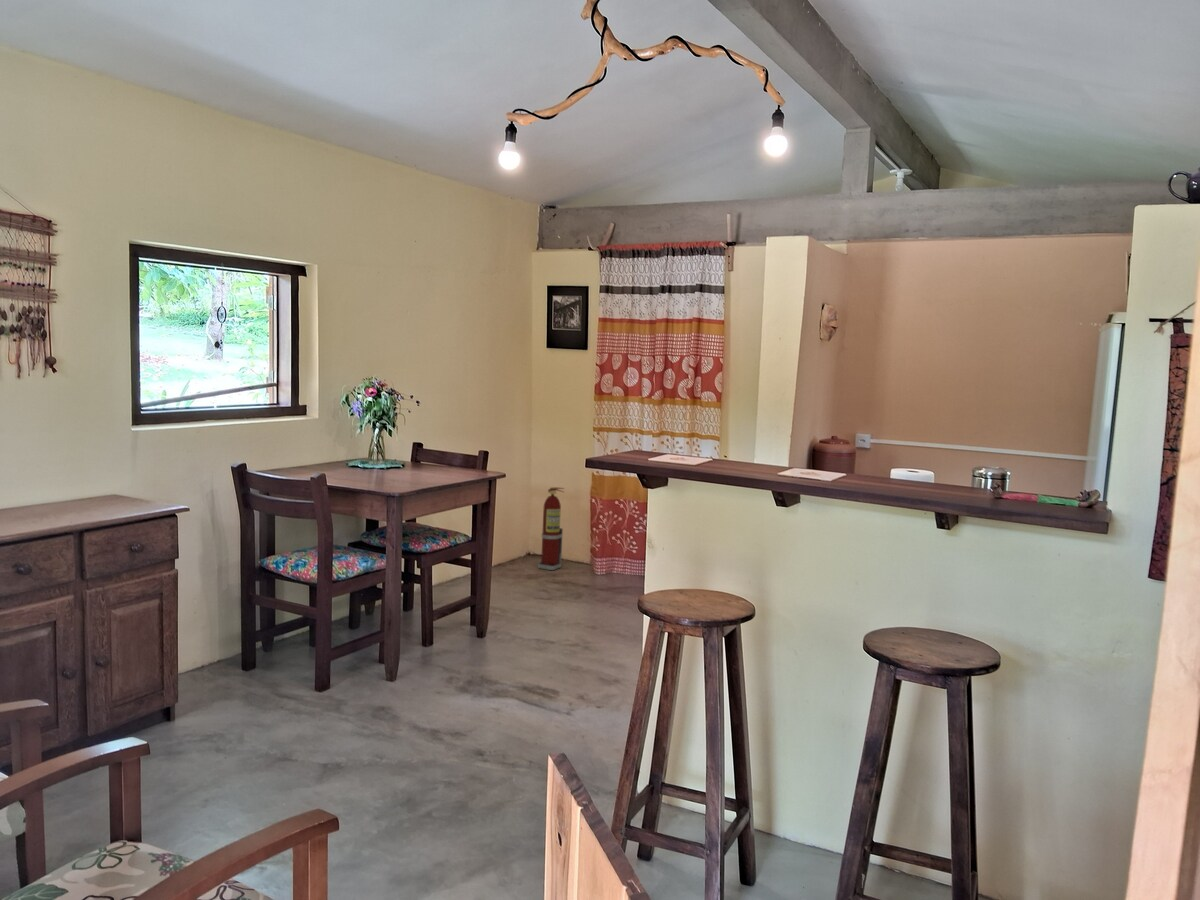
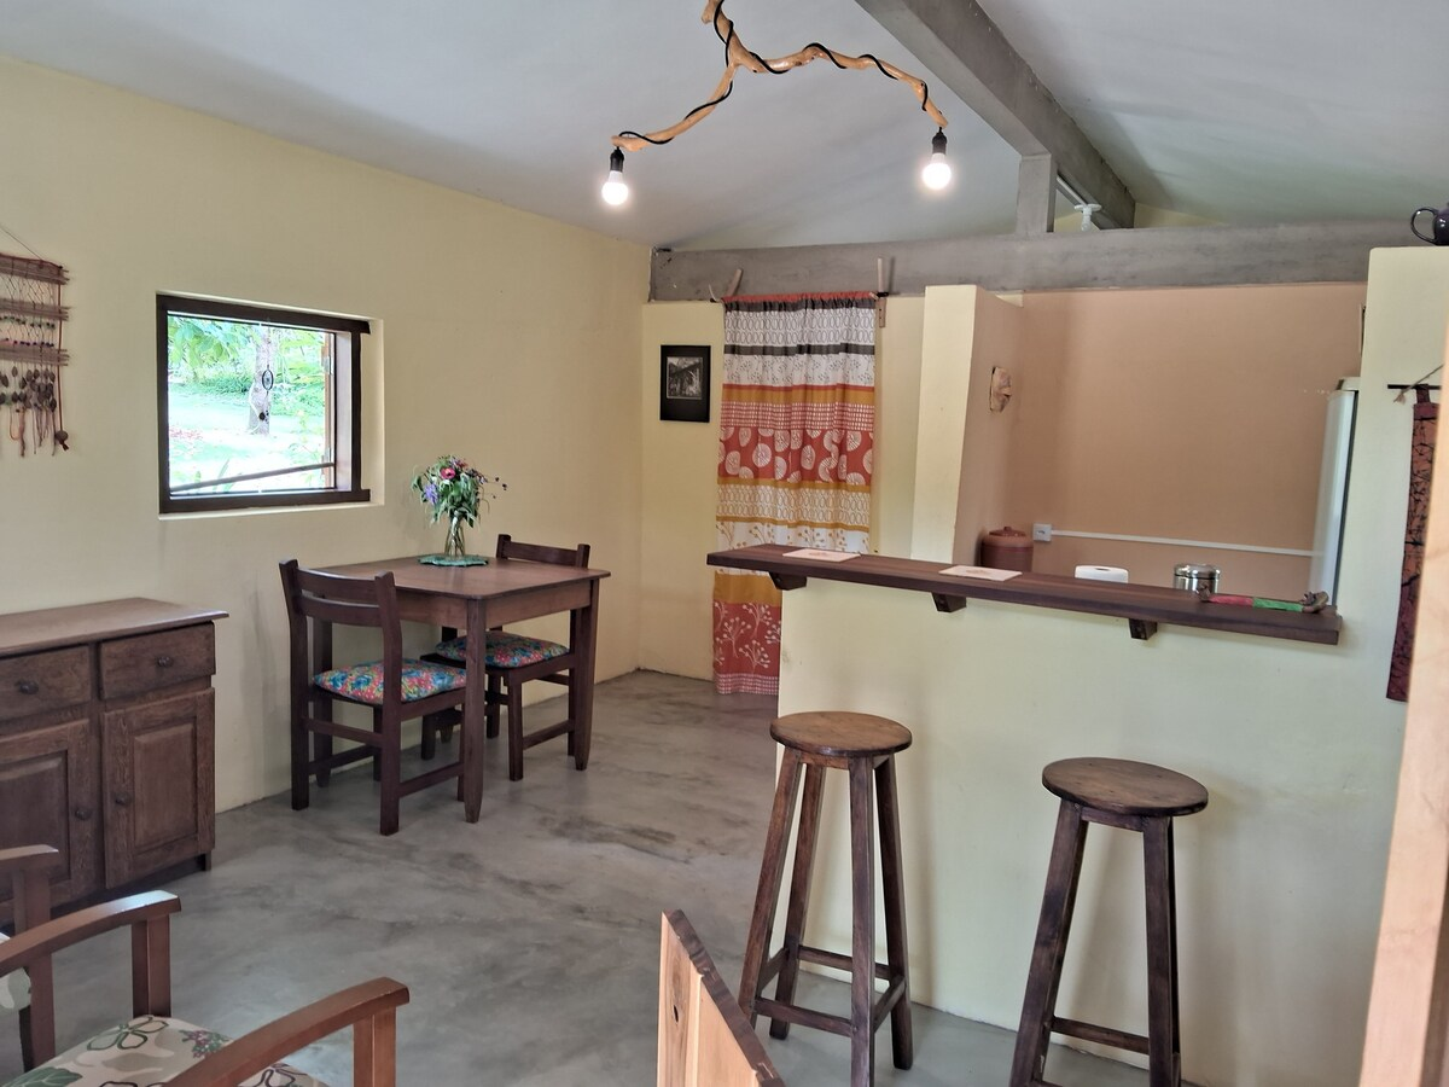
- fire extinguisher [537,487,565,571]
